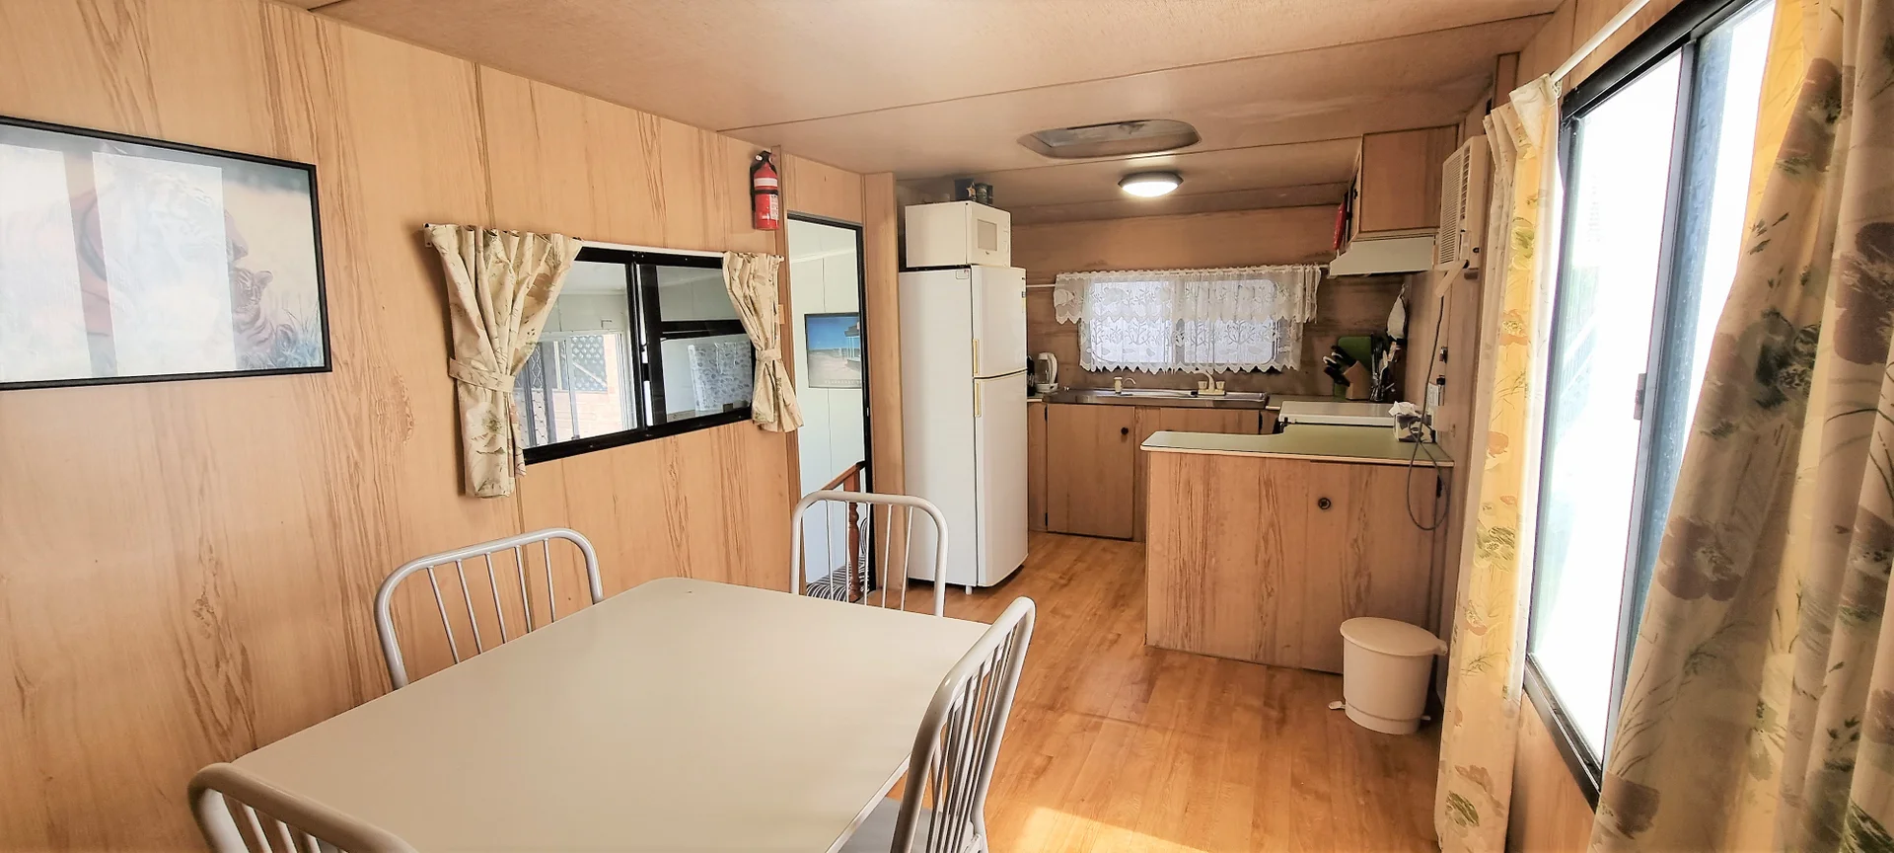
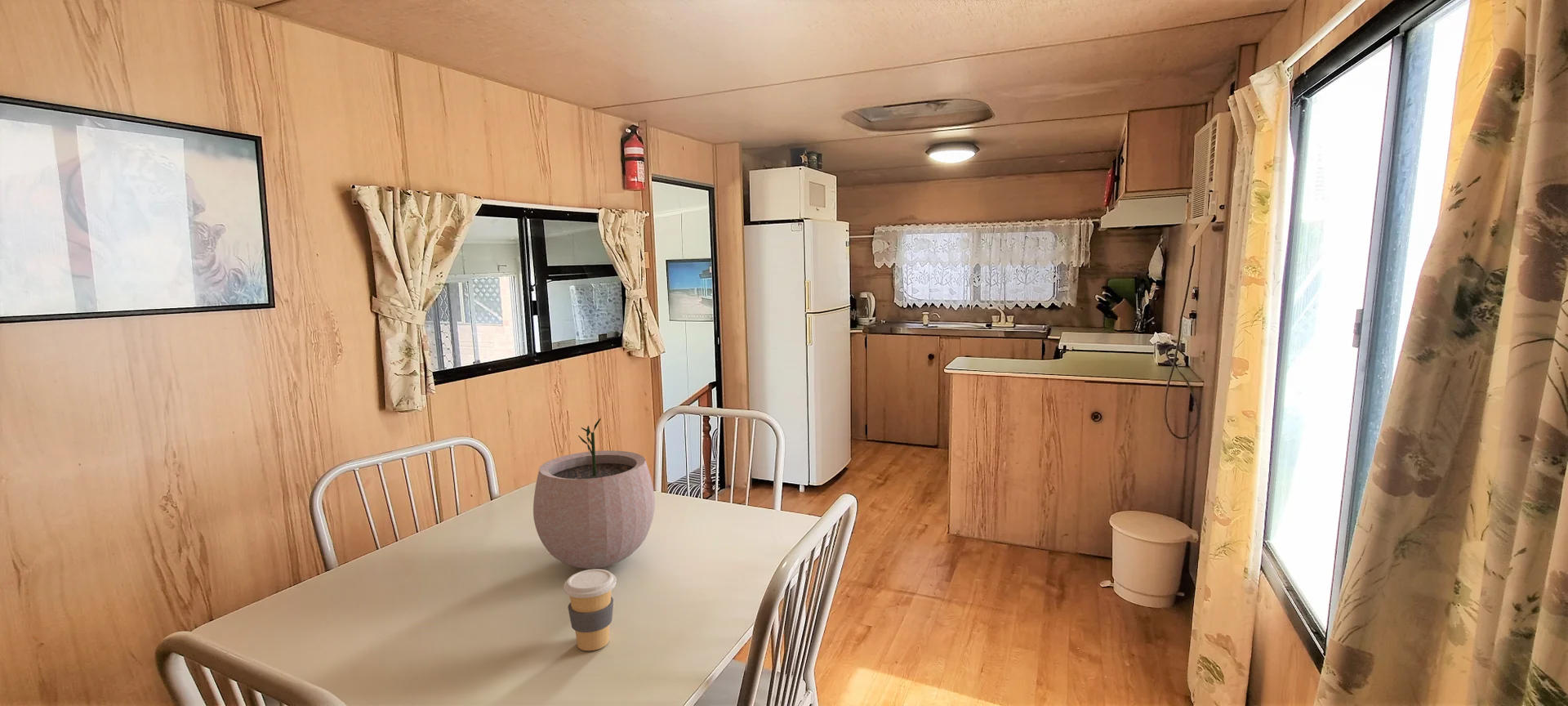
+ coffee cup [563,568,617,651]
+ plant pot [532,418,656,570]
